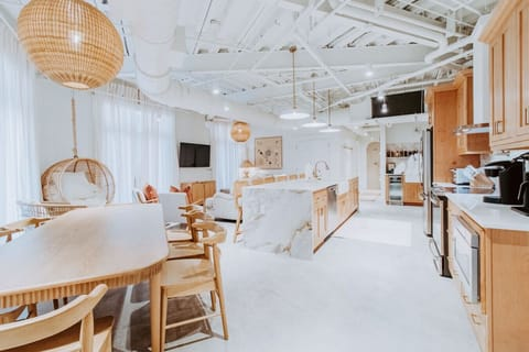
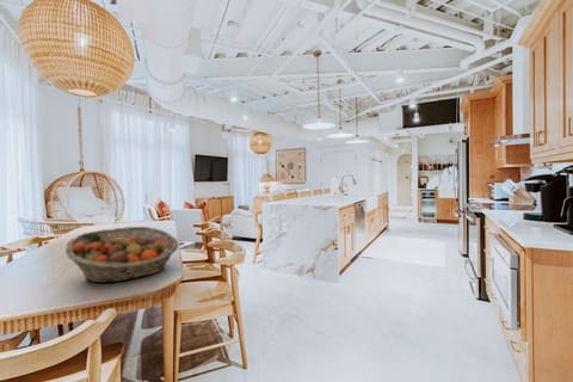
+ fruit basket [64,226,179,284]
